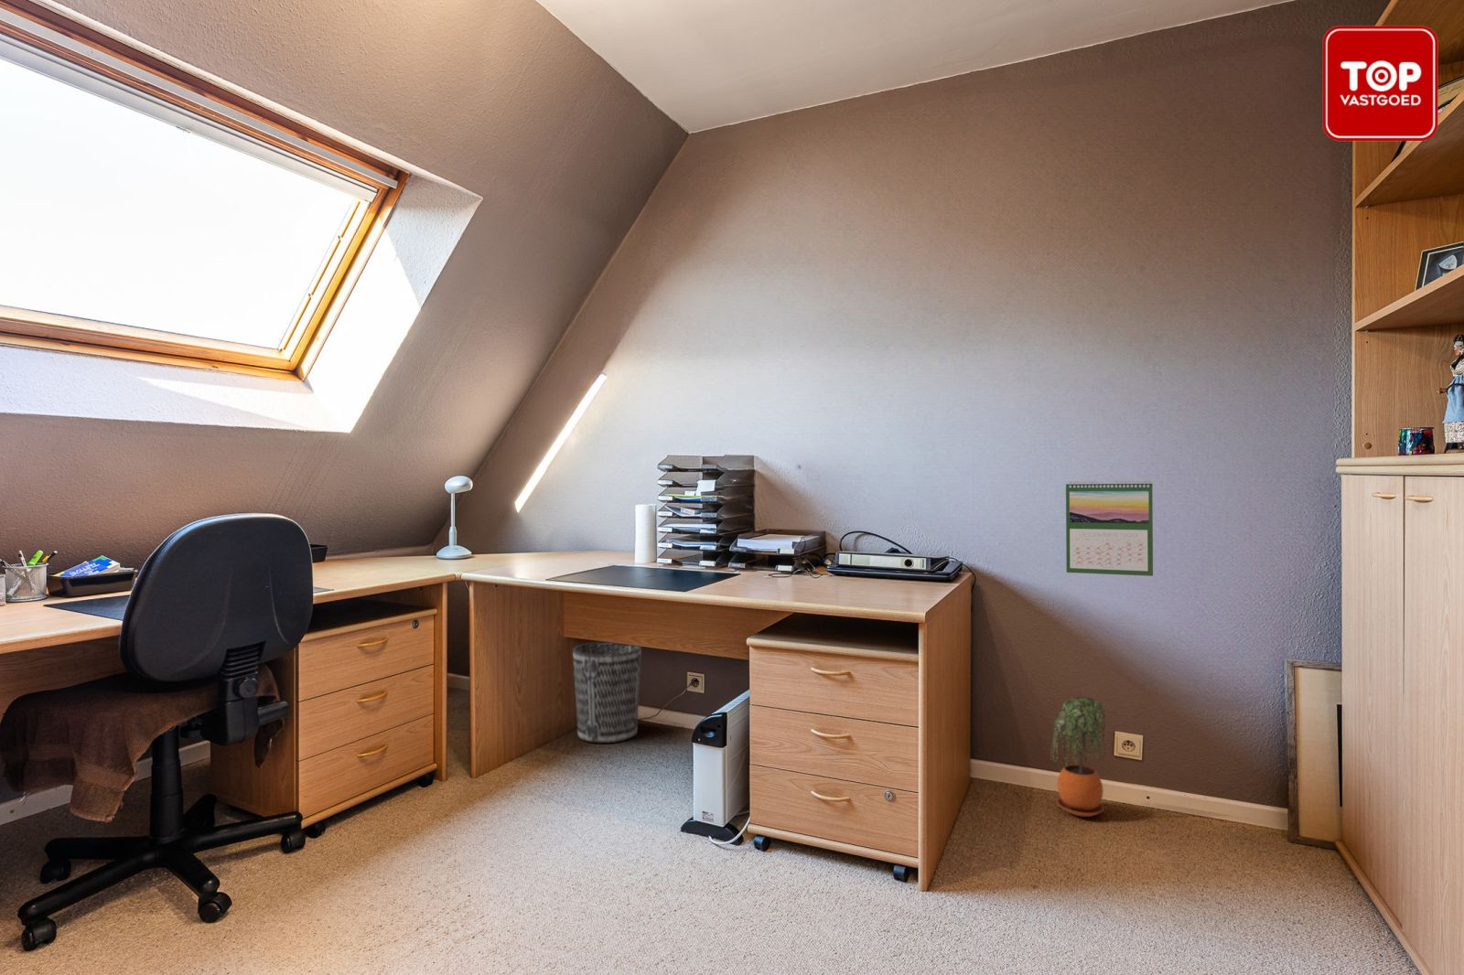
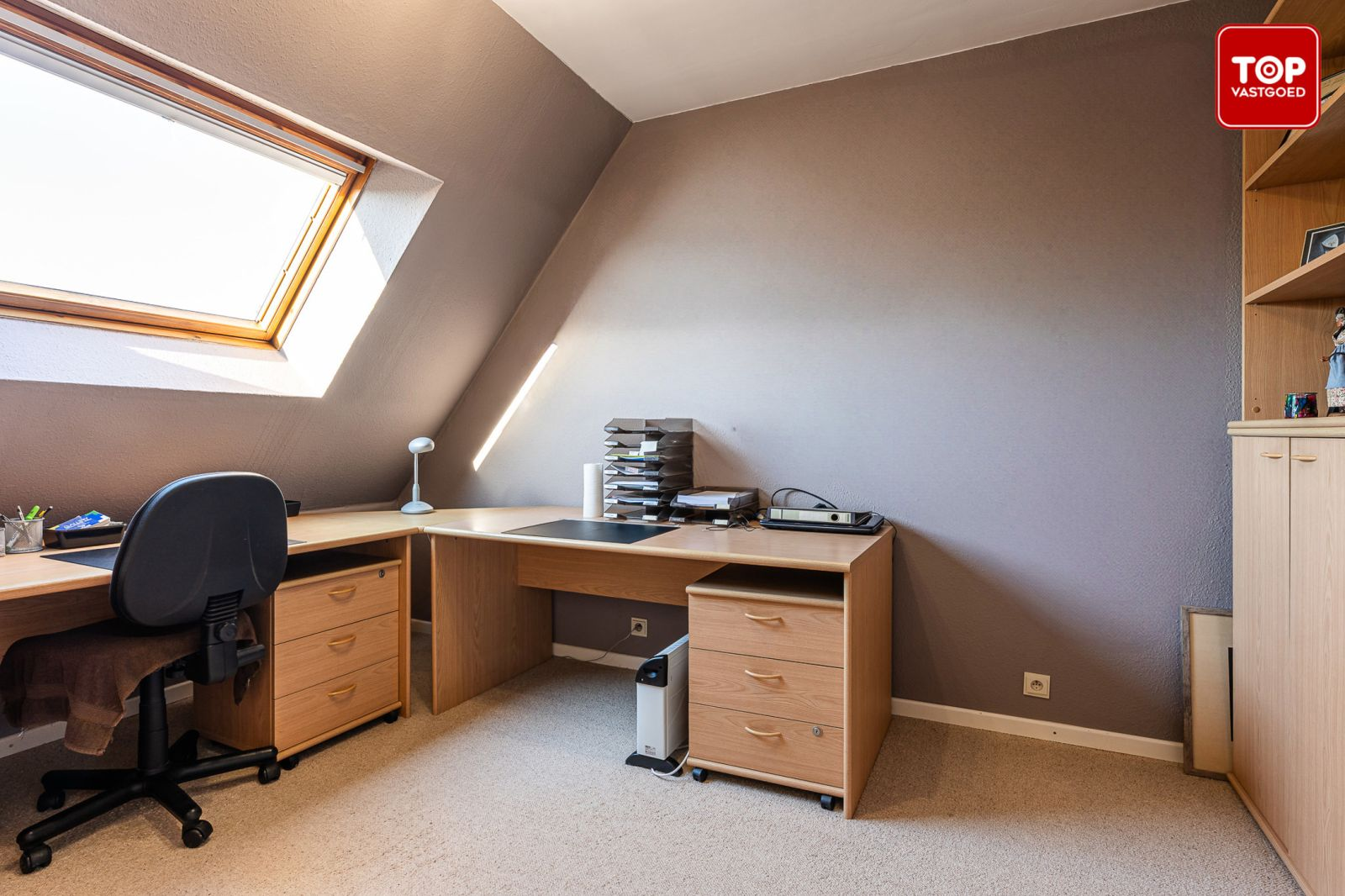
- potted plant [1049,696,1107,817]
- wastebasket [571,641,642,743]
- calendar [1065,479,1154,577]
